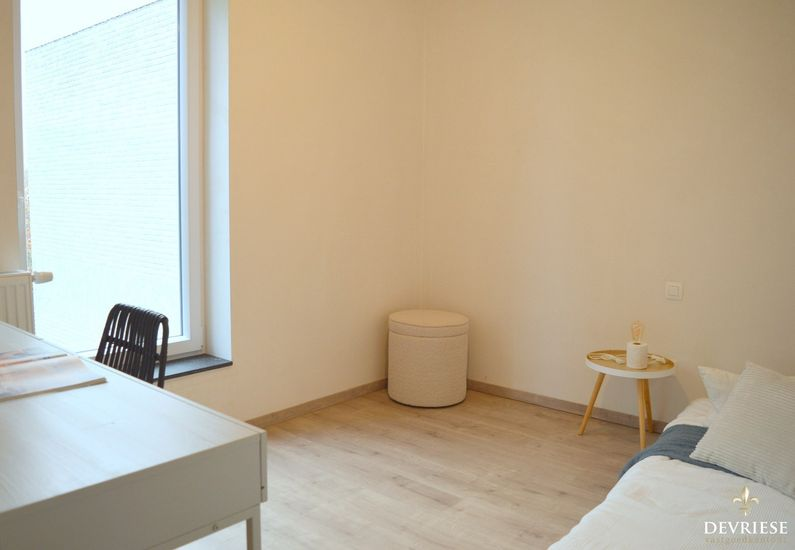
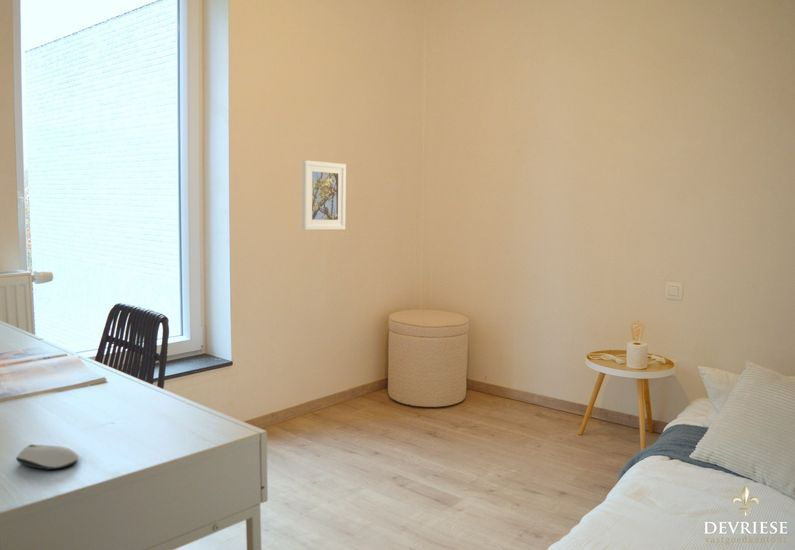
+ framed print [301,159,347,231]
+ computer mouse [15,443,81,470]
